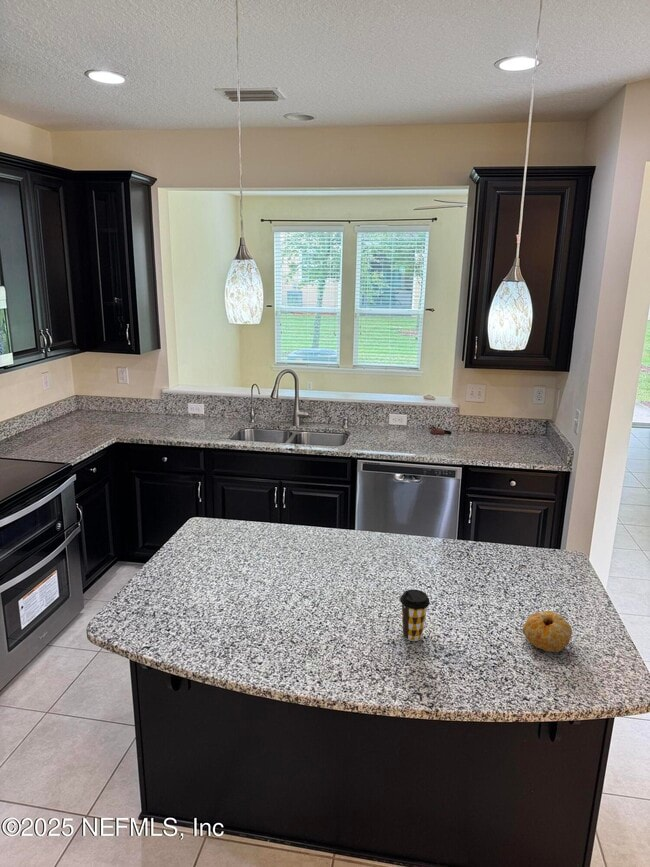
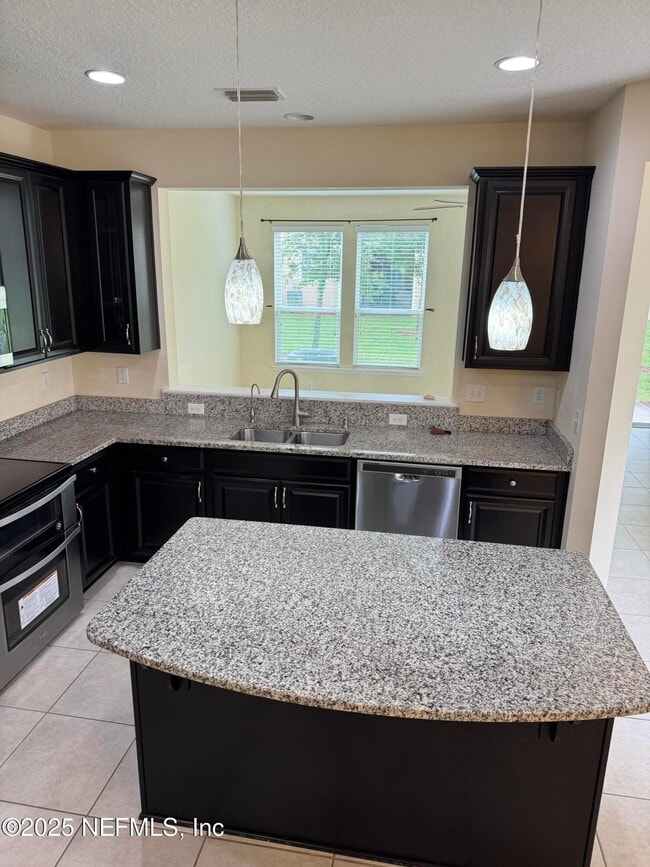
- coffee cup [399,589,431,642]
- fruit [522,610,573,653]
